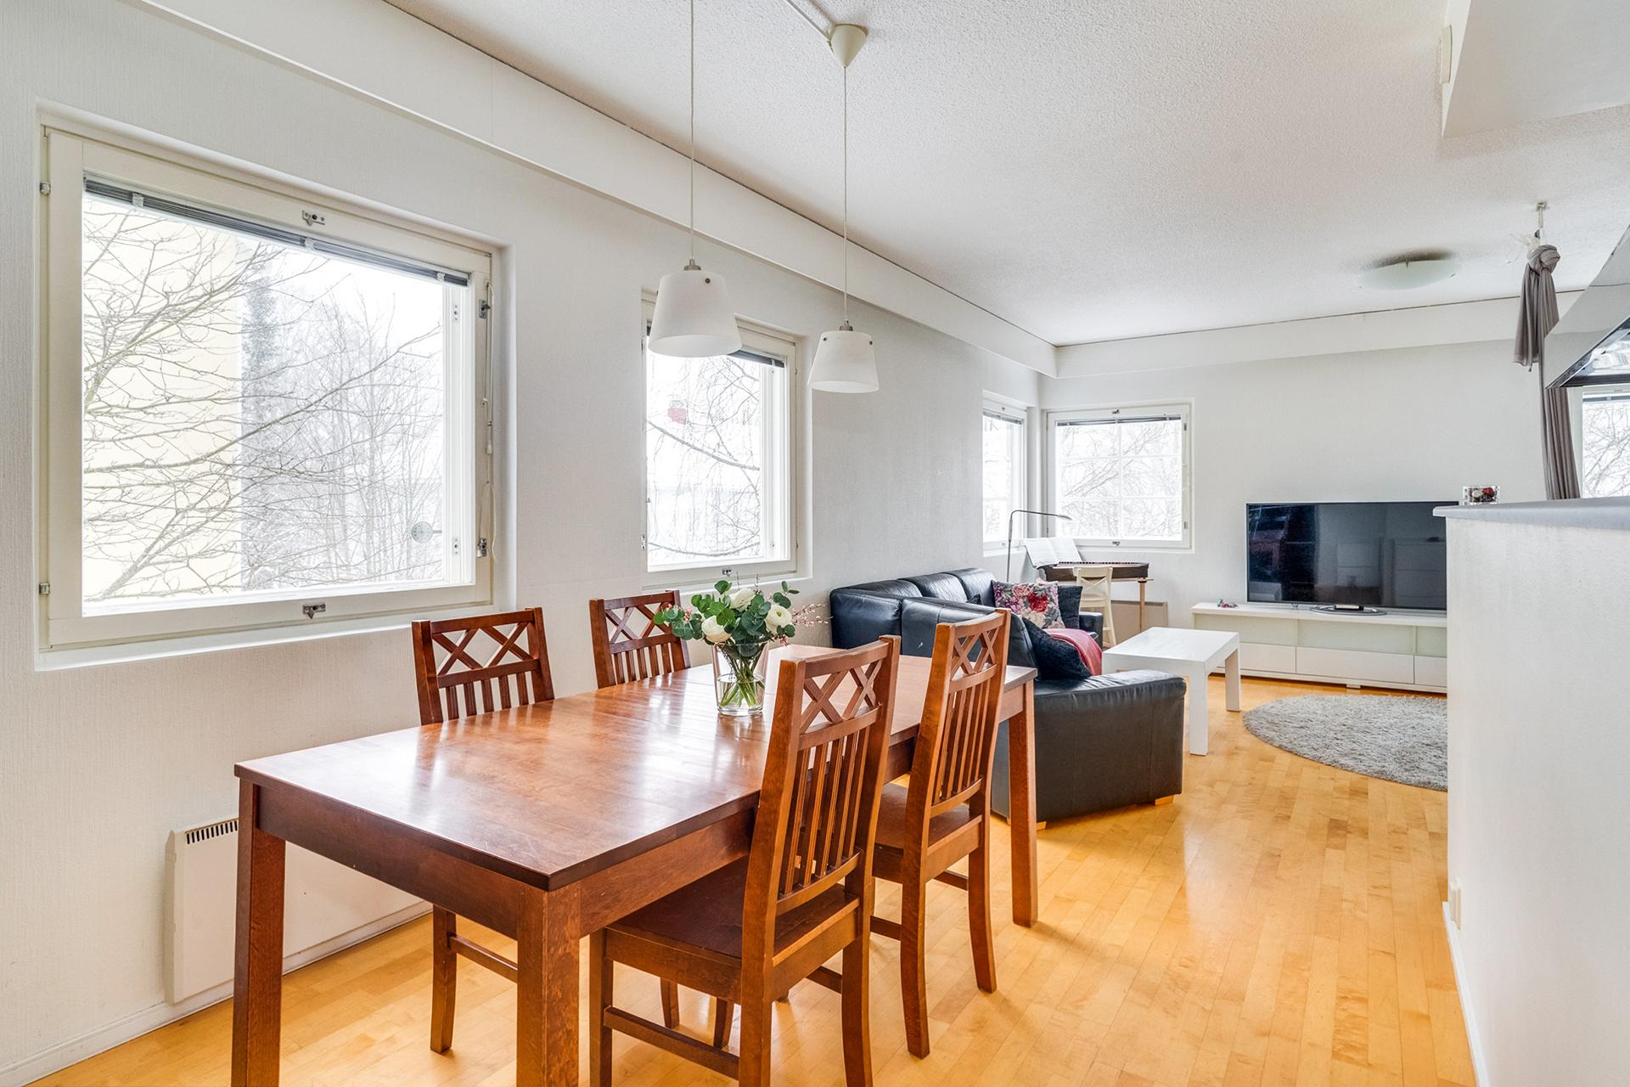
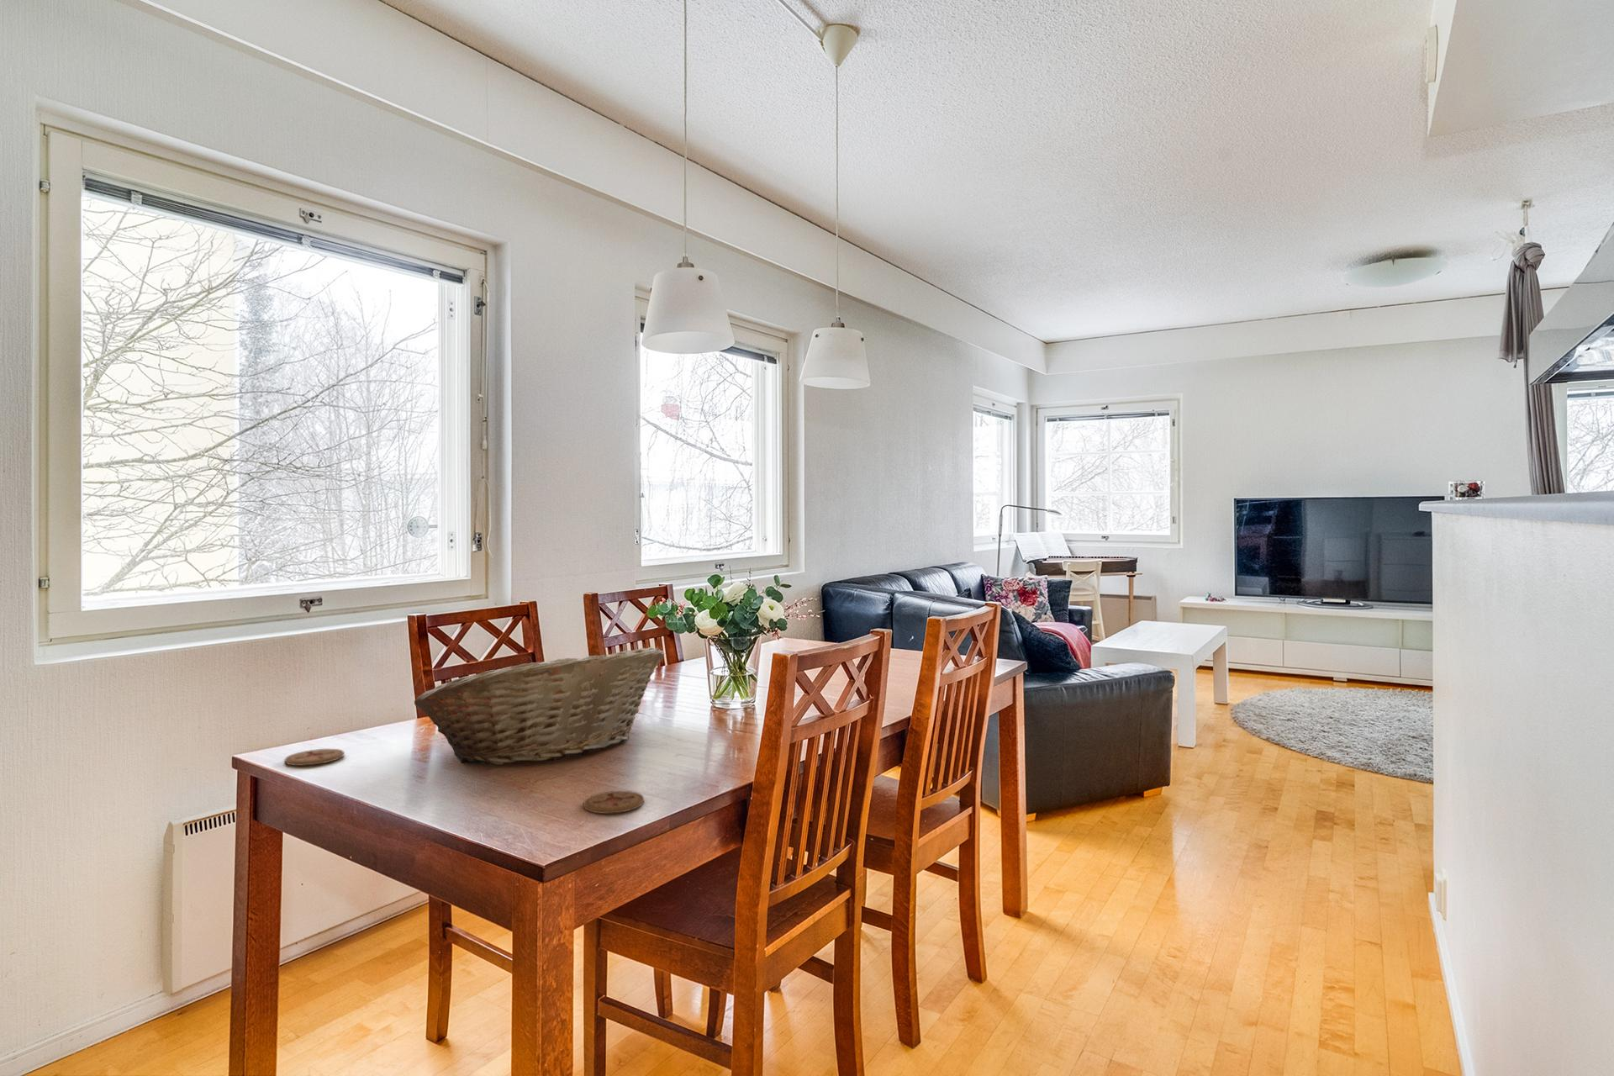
+ fruit basket [413,646,665,766]
+ coaster [283,748,345,766]
+ coaster [582,790,646,814]
